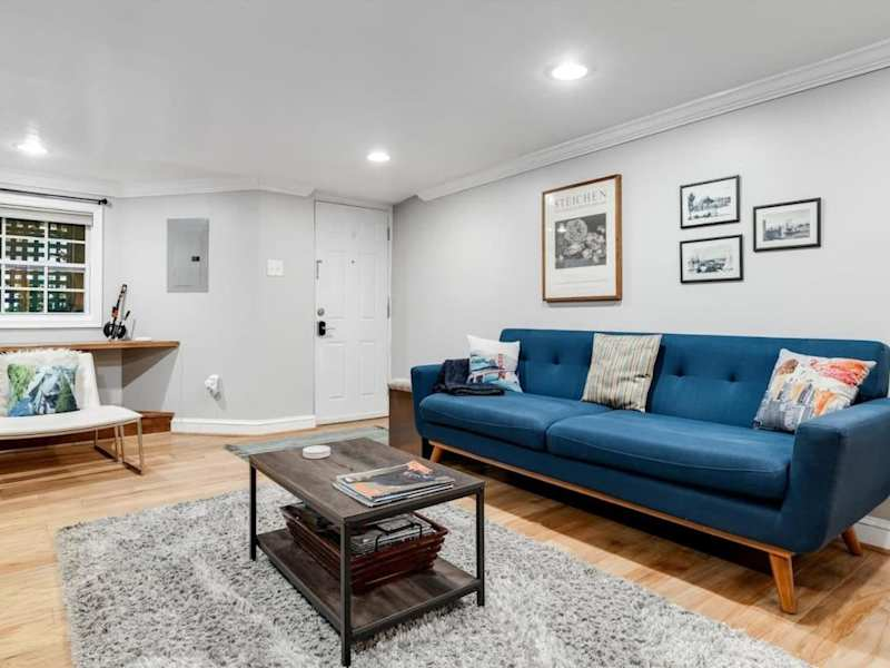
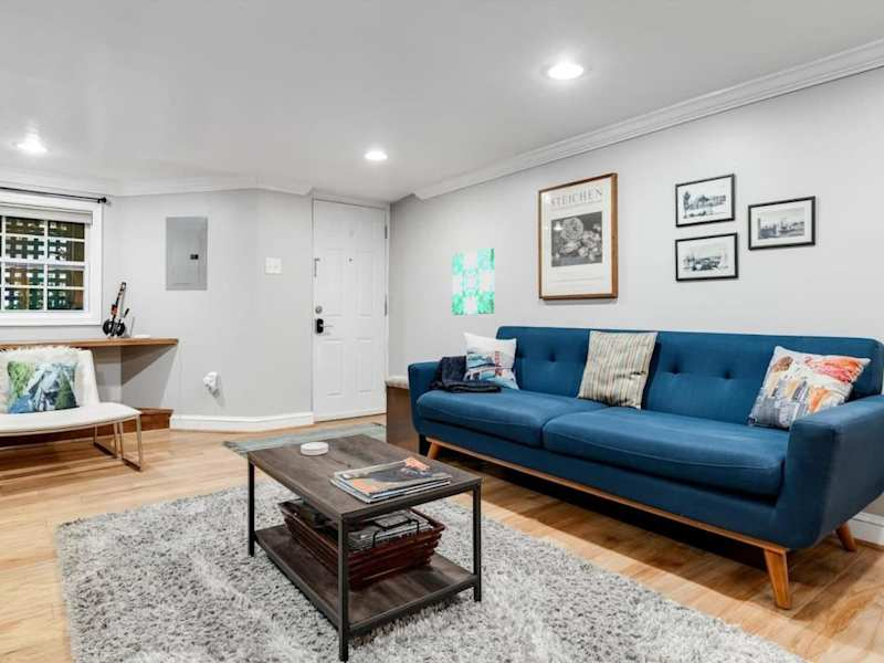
+ wall art [451,248,495,316]
